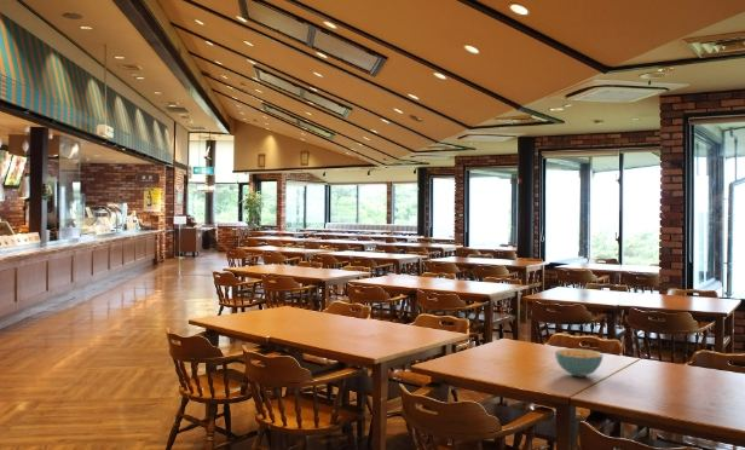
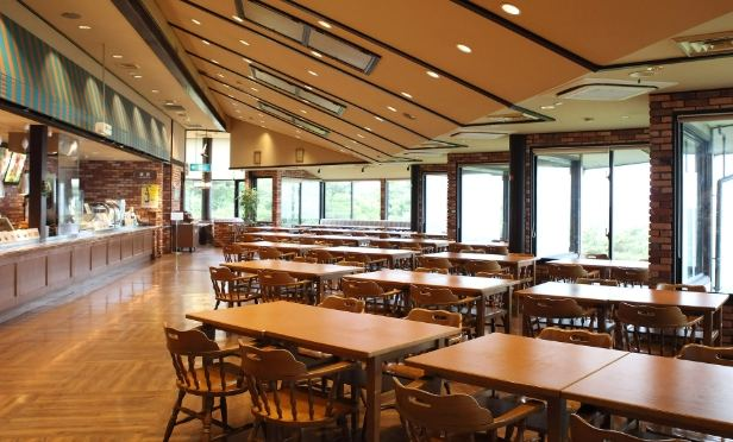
- cereal bowl [554,347,603,377]
